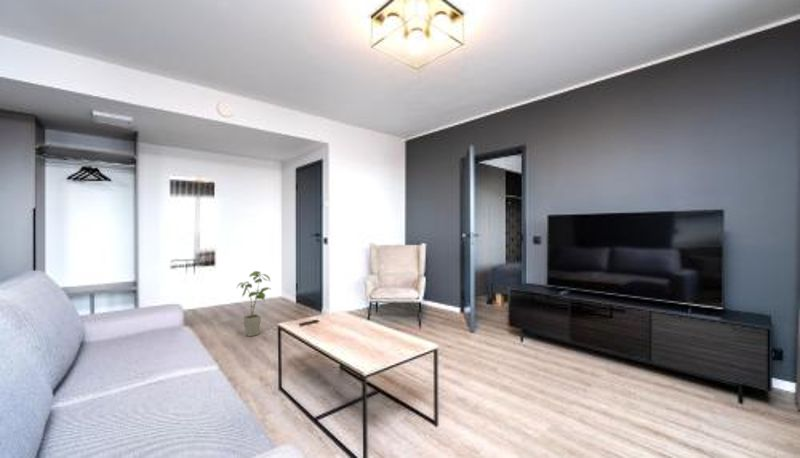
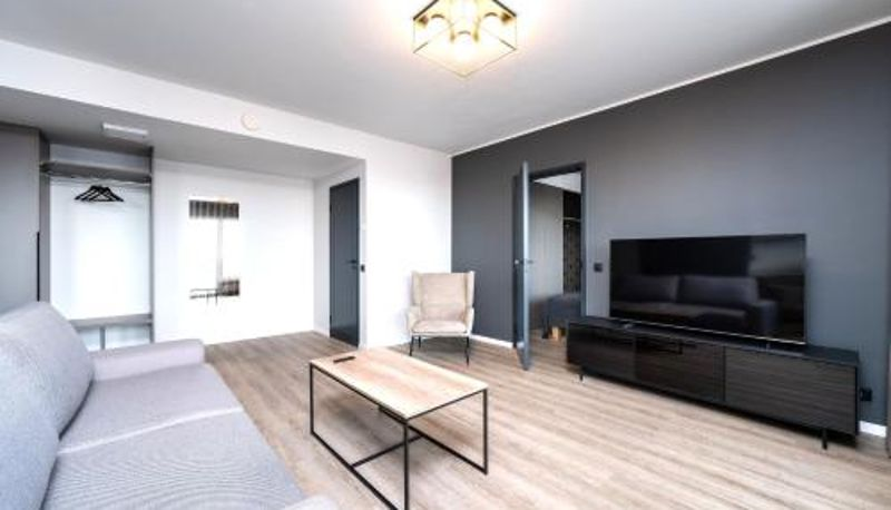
- house plant [236,270,272,338]
